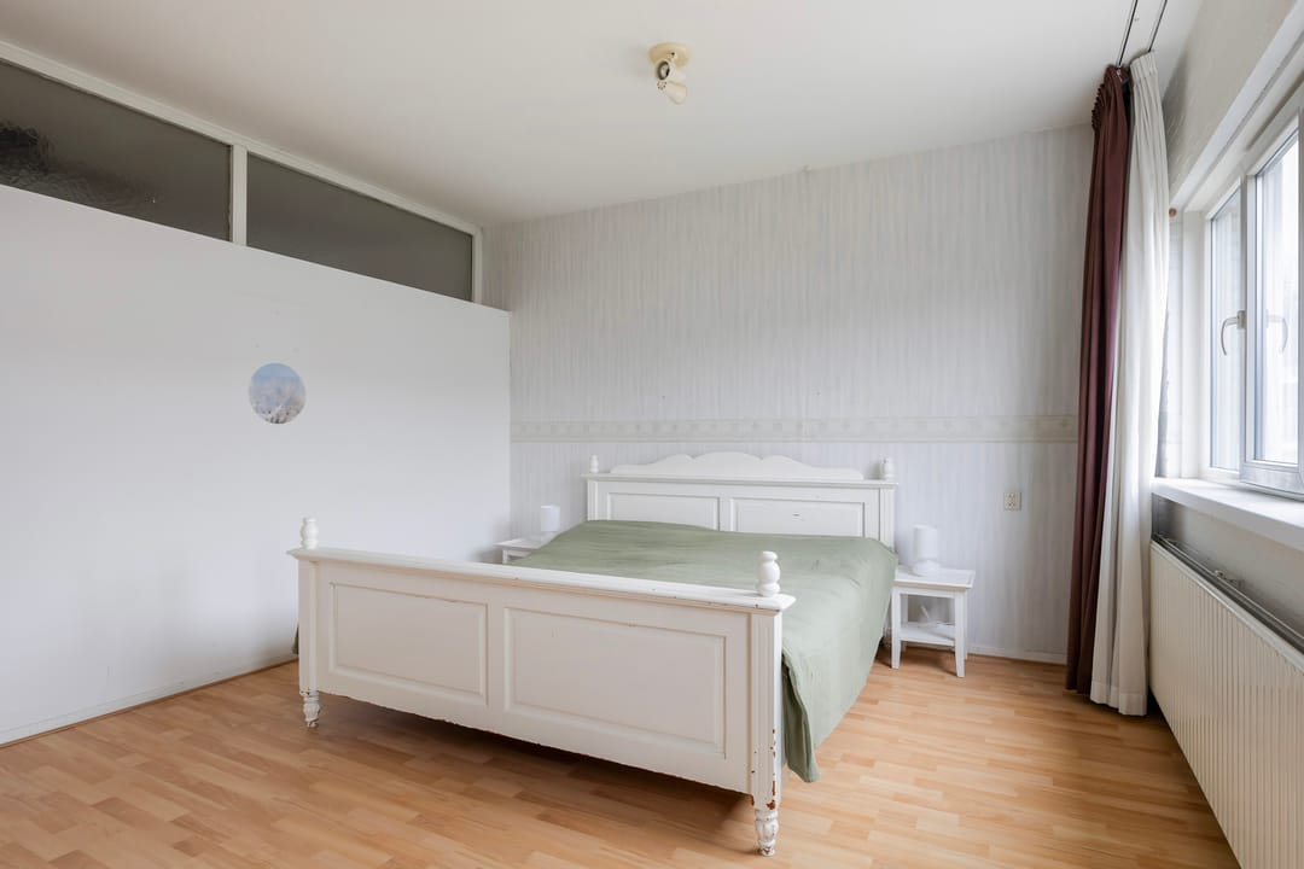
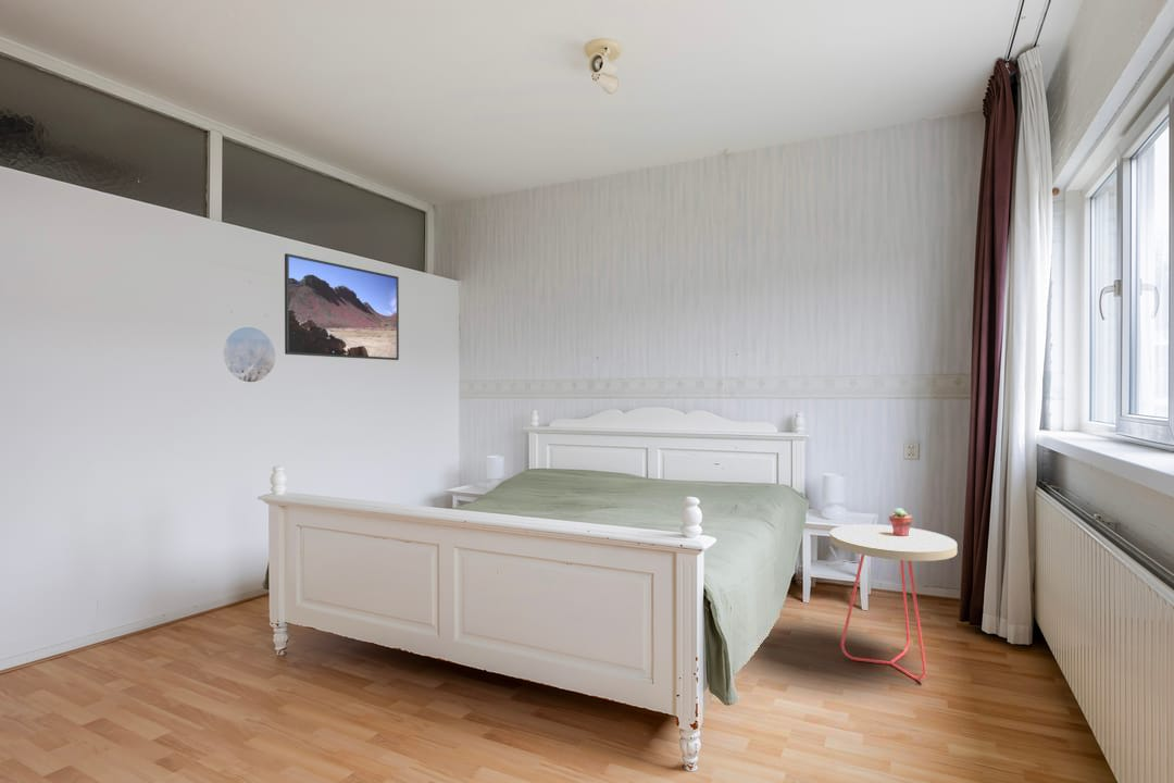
+ side table [829,523,958,682]
+ potted succulent [888,507,913,536]
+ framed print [284,252,400,361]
